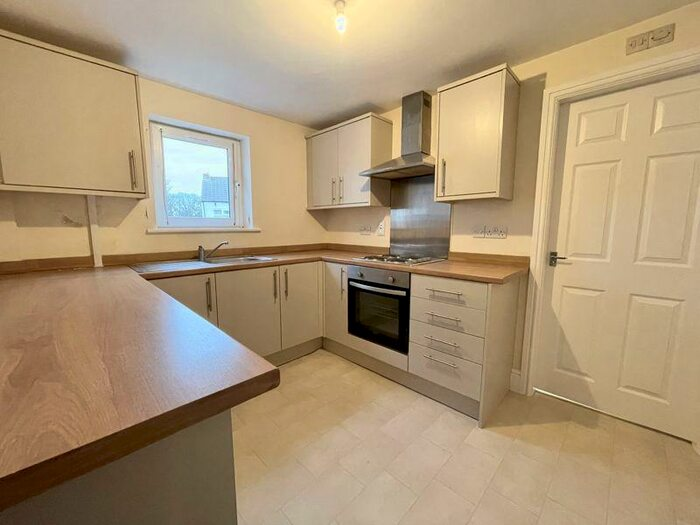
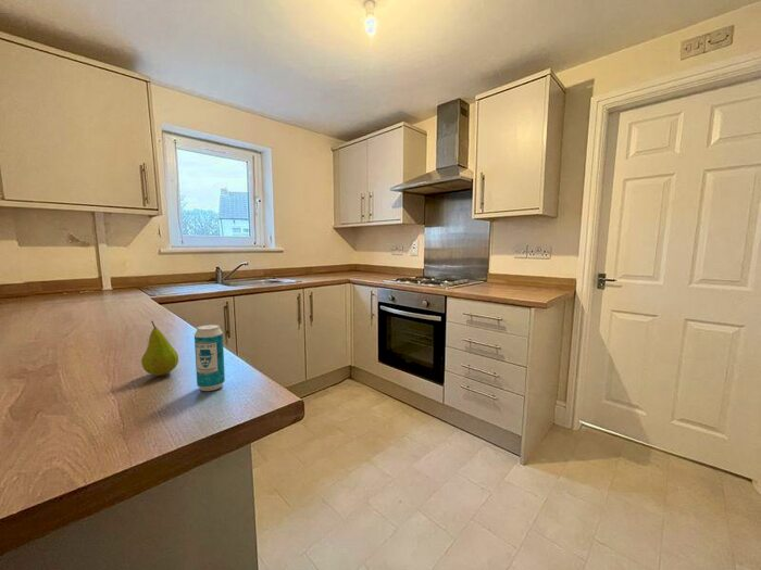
+ beverage can [194,324,226,392]
+ fruit [140,320,179,377]
